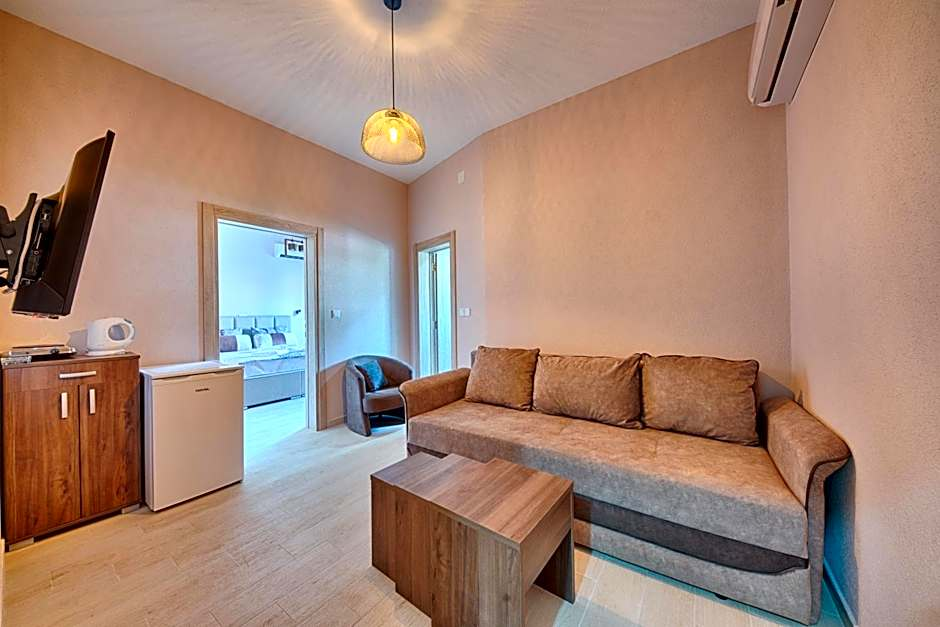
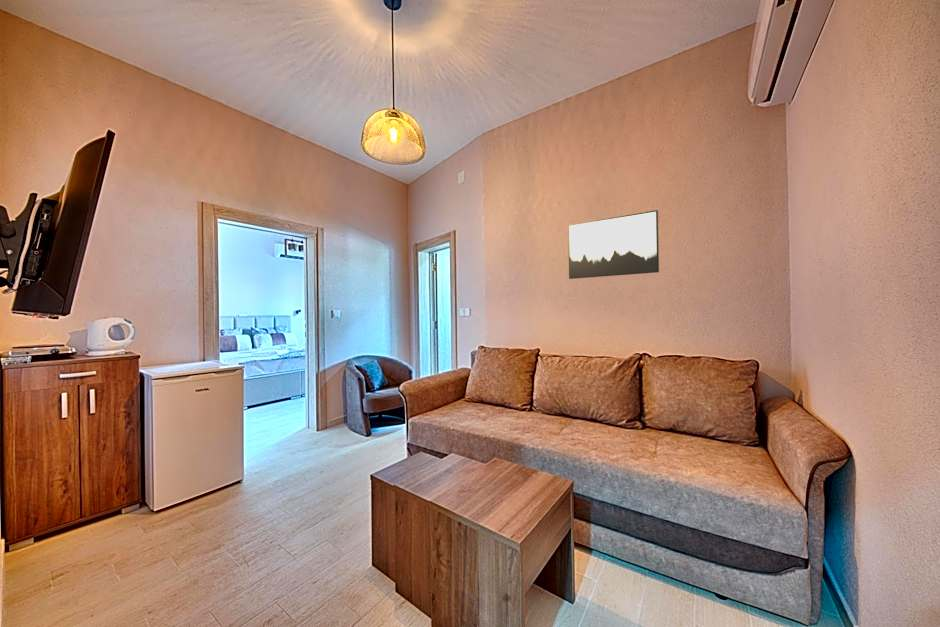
+ wall art [567,209,660,280]
